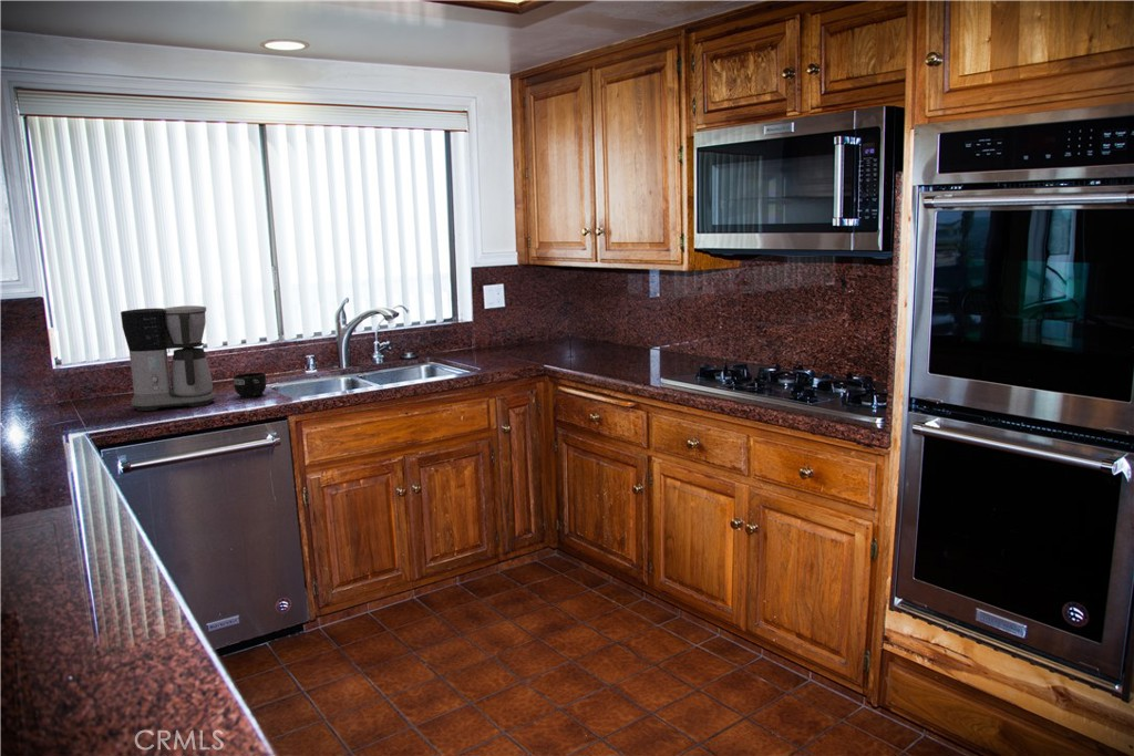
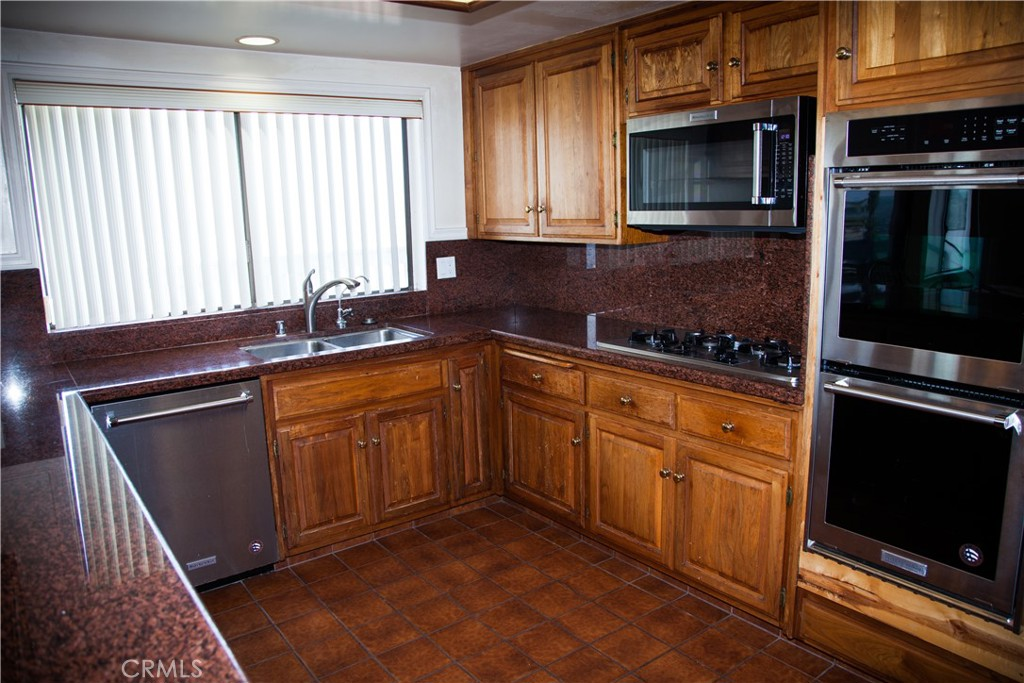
- coffee maker [120,304,217,412]
- mug [233,372,267,398]
